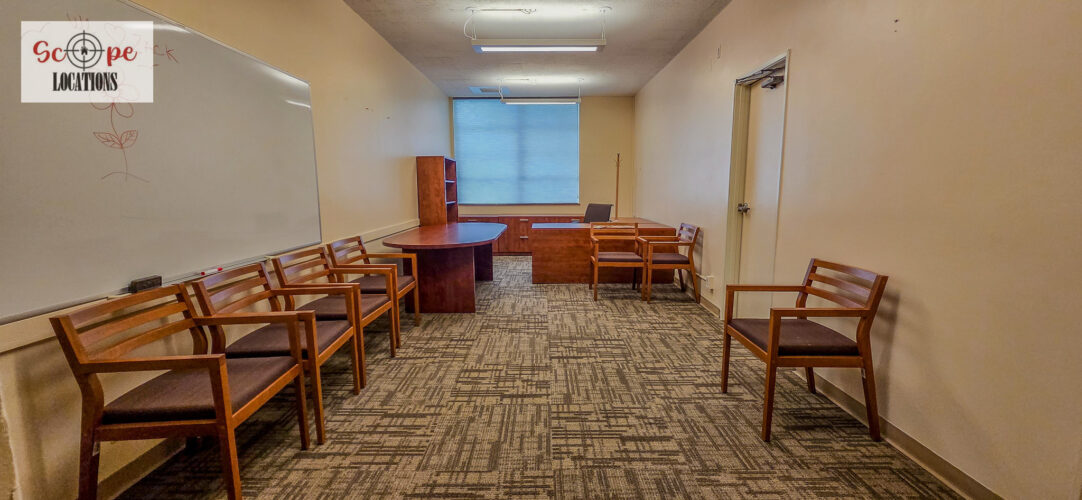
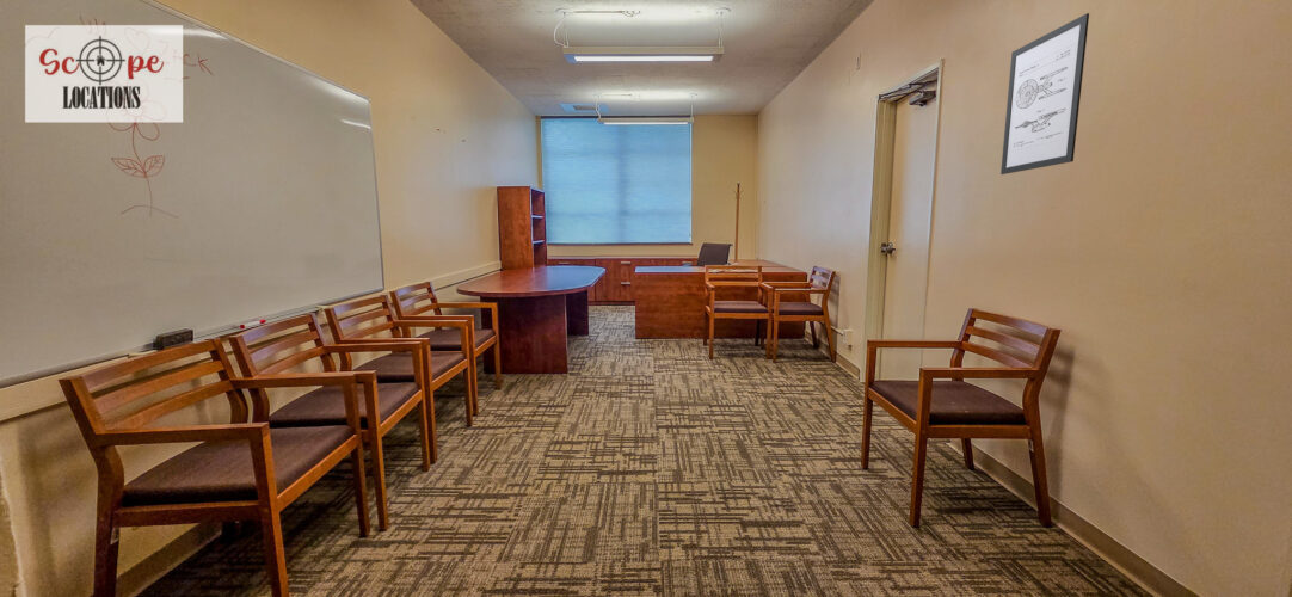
+ wall art [999,12,1090,176]
